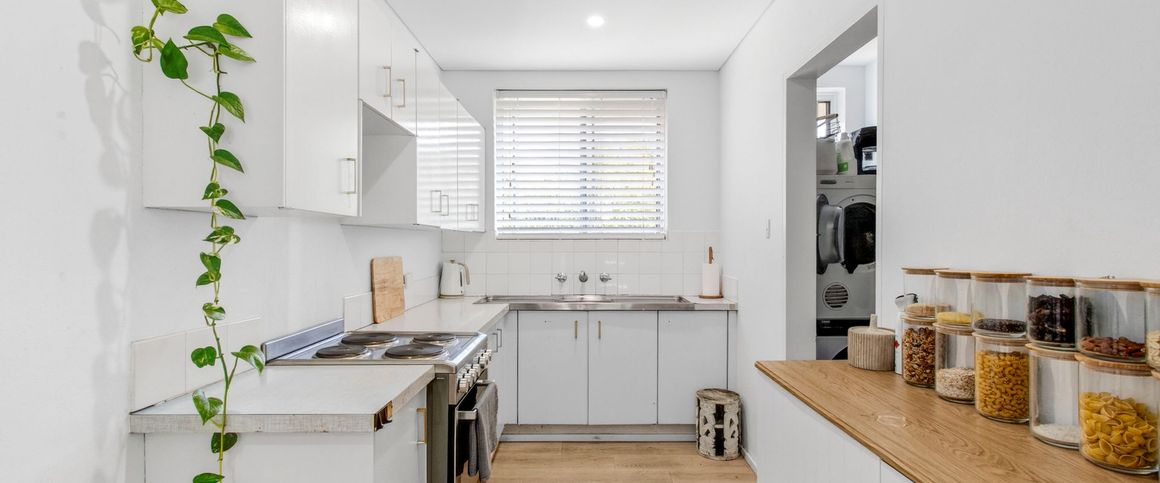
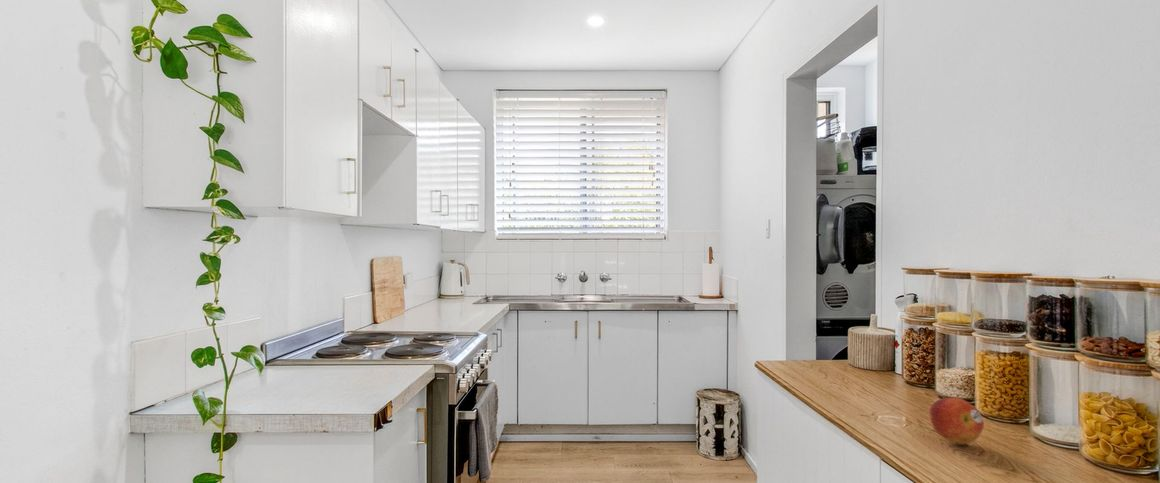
+ fruit [928,397,985,445]
